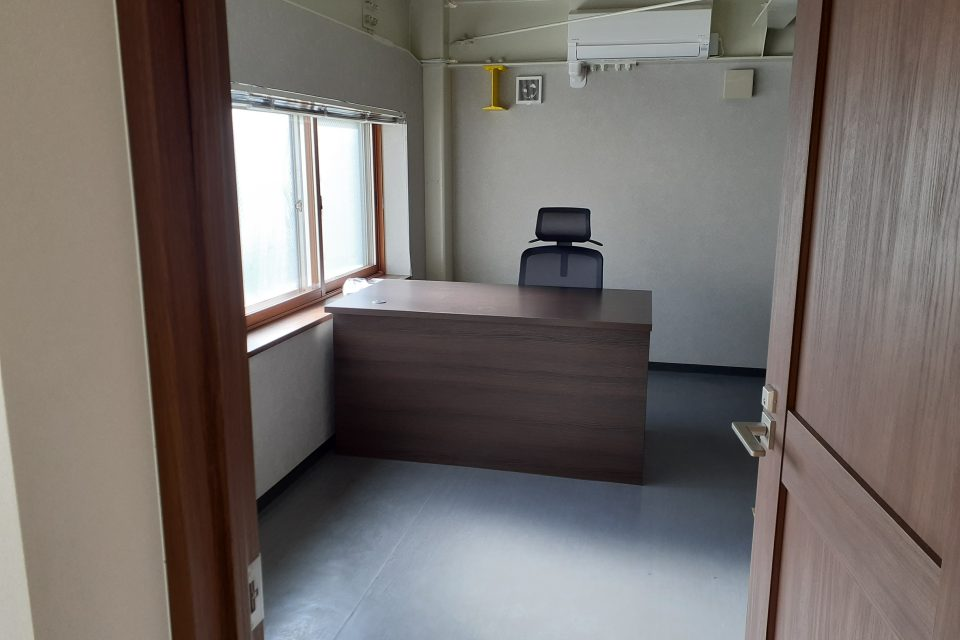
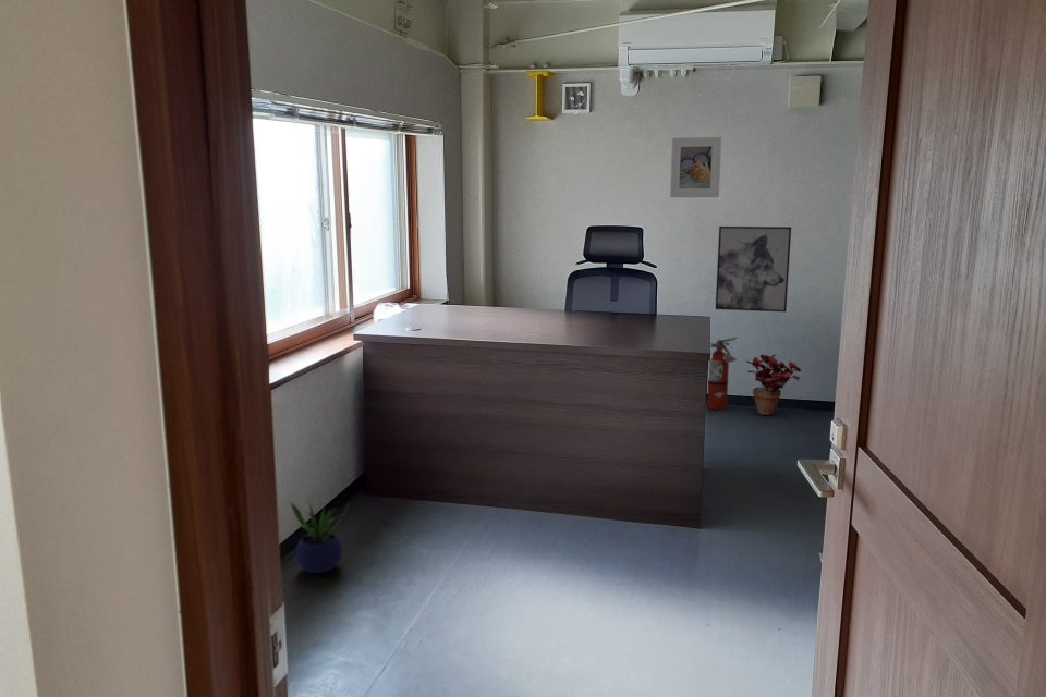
+ wall art [715,225,792,313]
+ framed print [669,136,722,198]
+ potted plant [745,353,802,416]
+ potted plant [288,500,351,574]
+ fire extinguisher [706,337,738,412]
